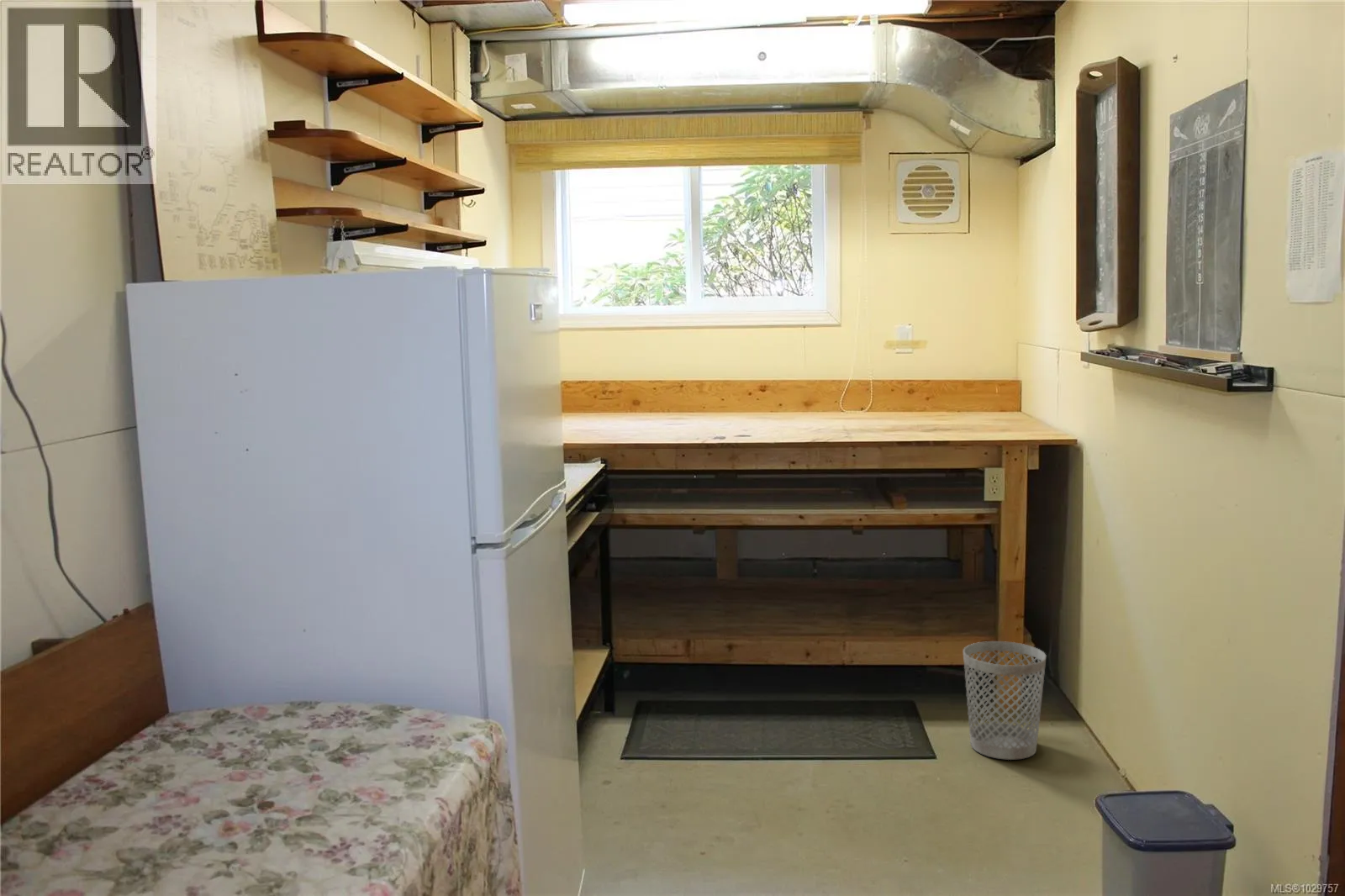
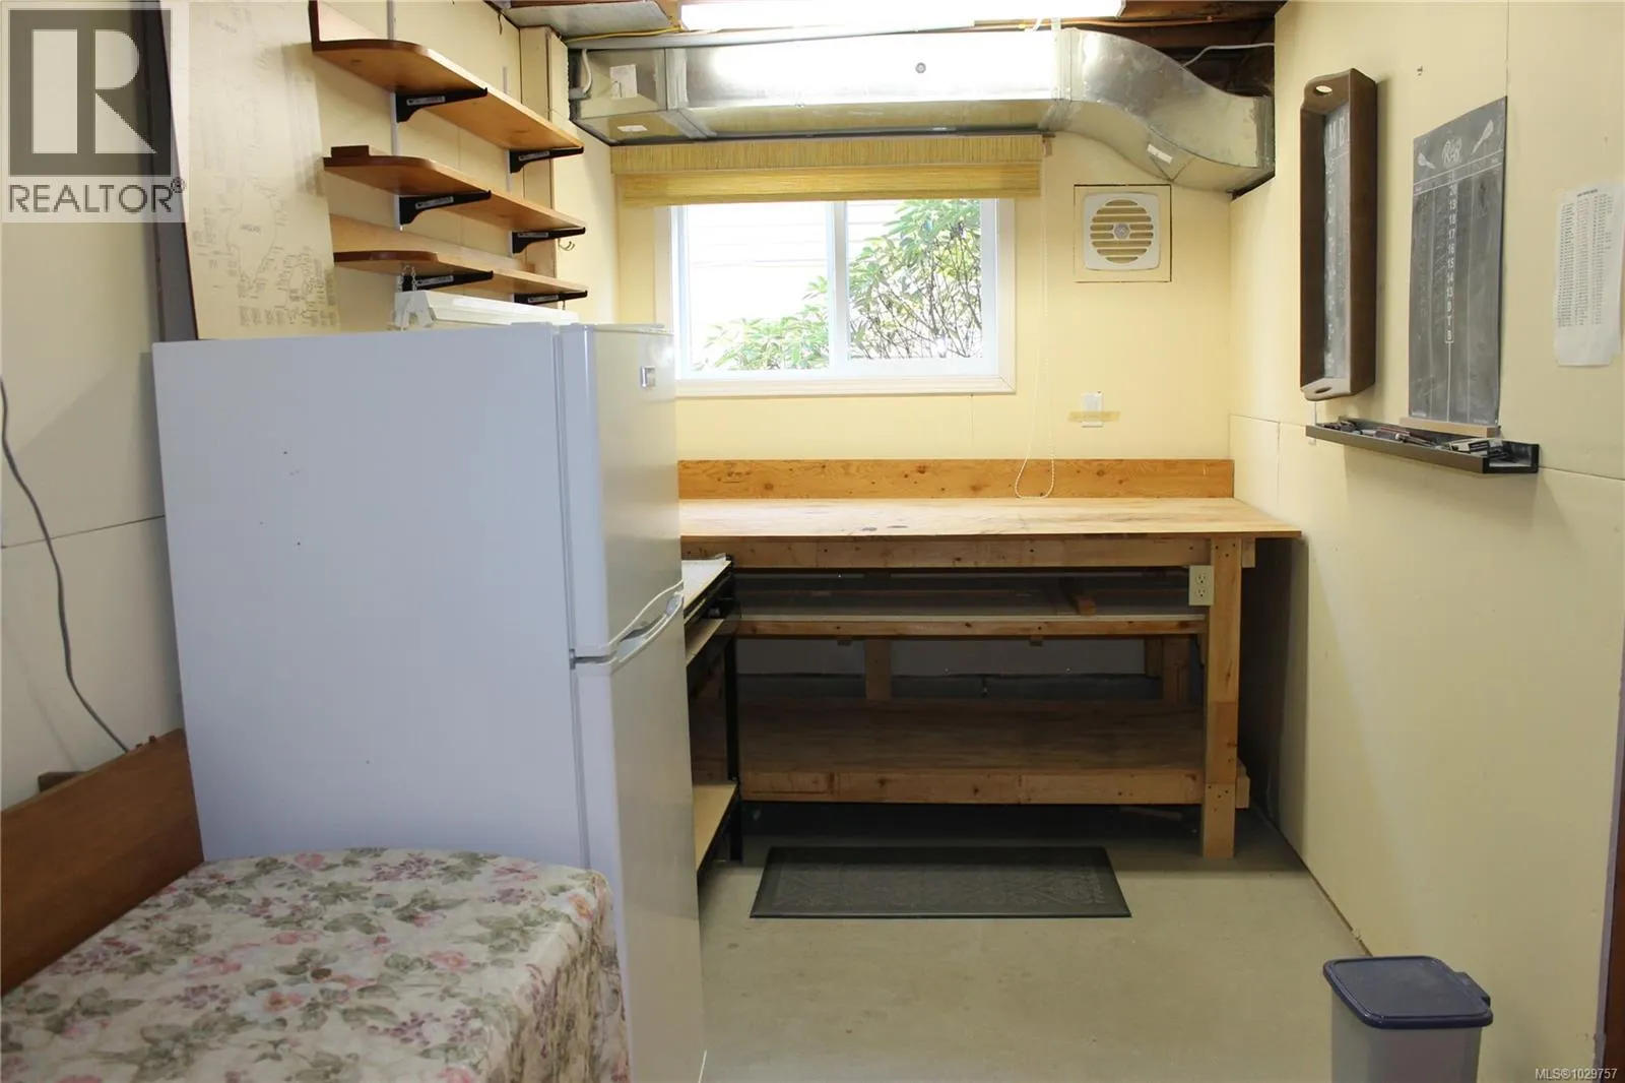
- wastebasket [963,640,1047,761]
